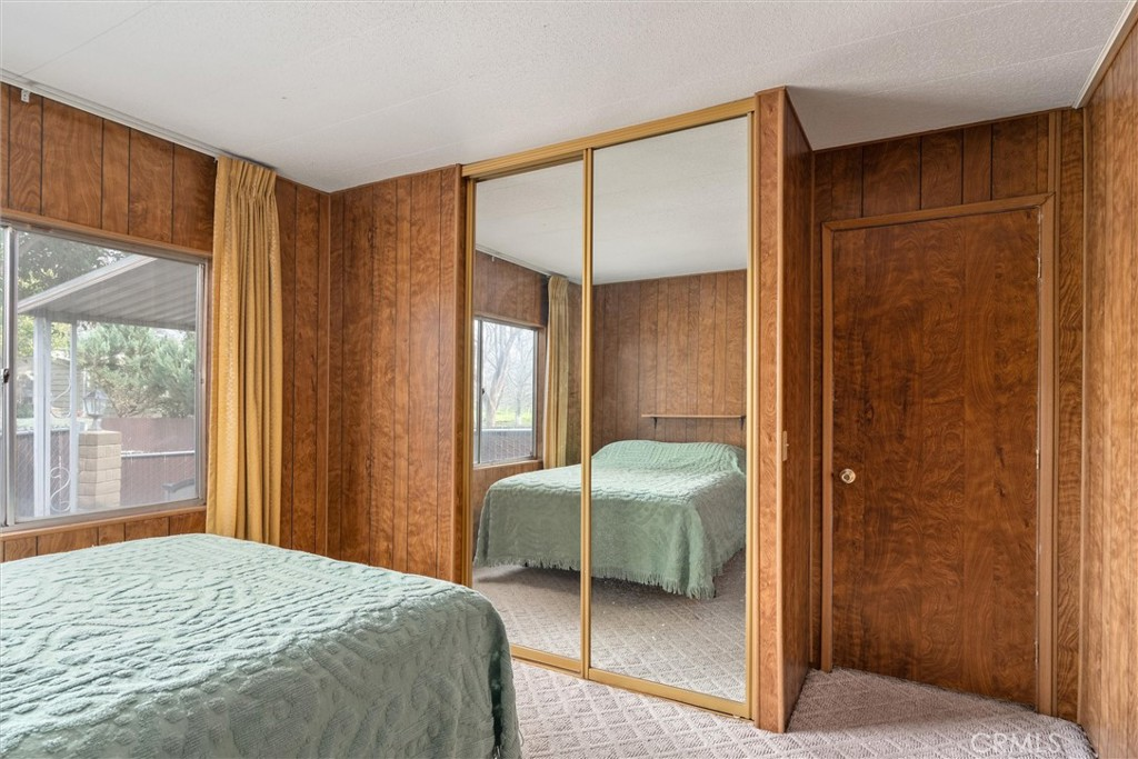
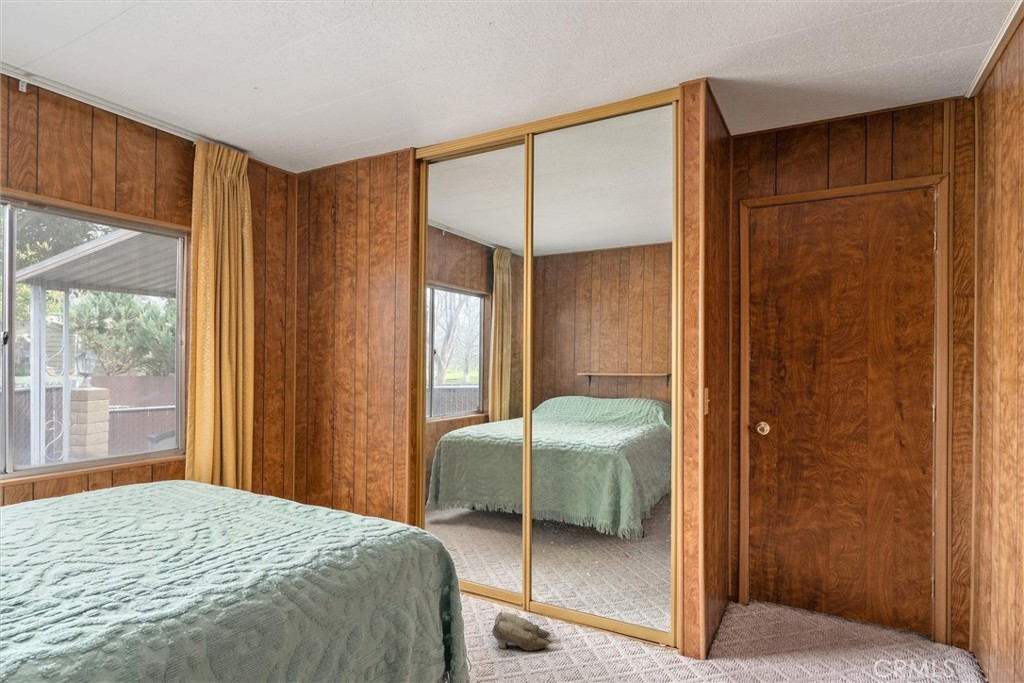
+ slippers [491,611,551,652]
